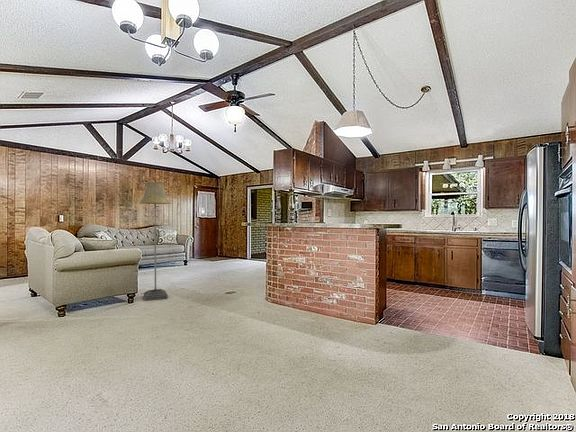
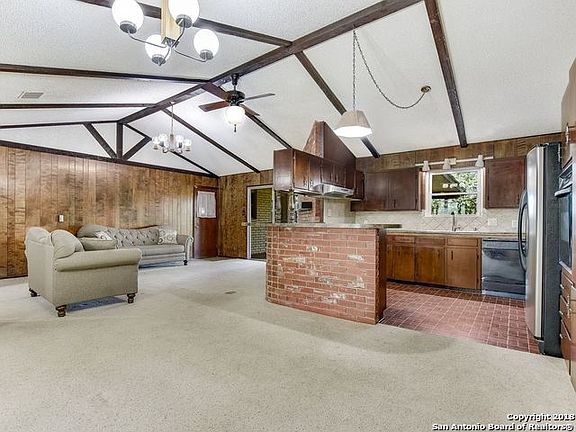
- floor lamp [138,181,172,302]
